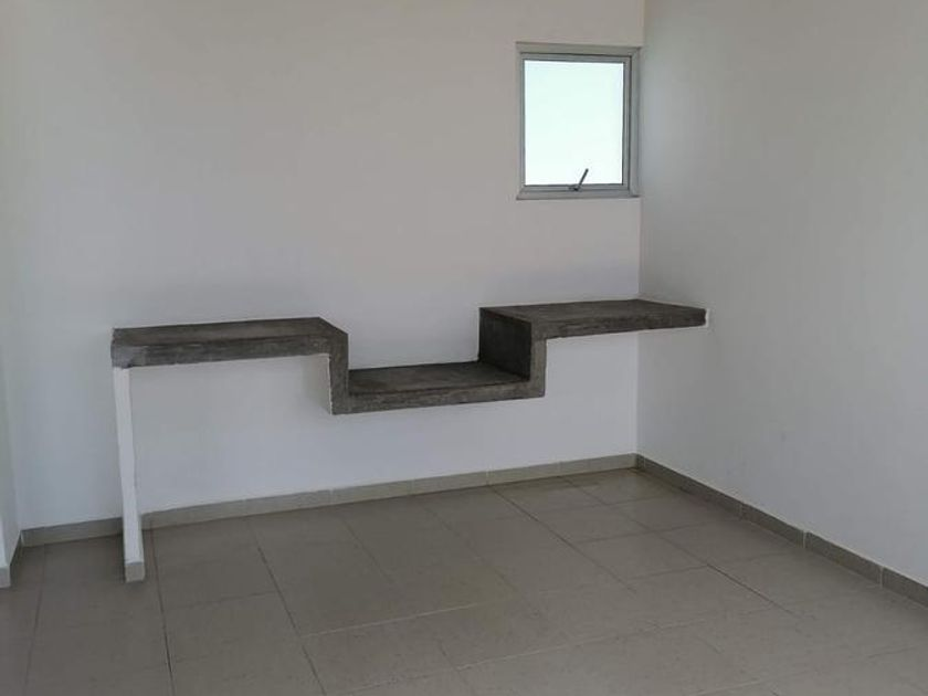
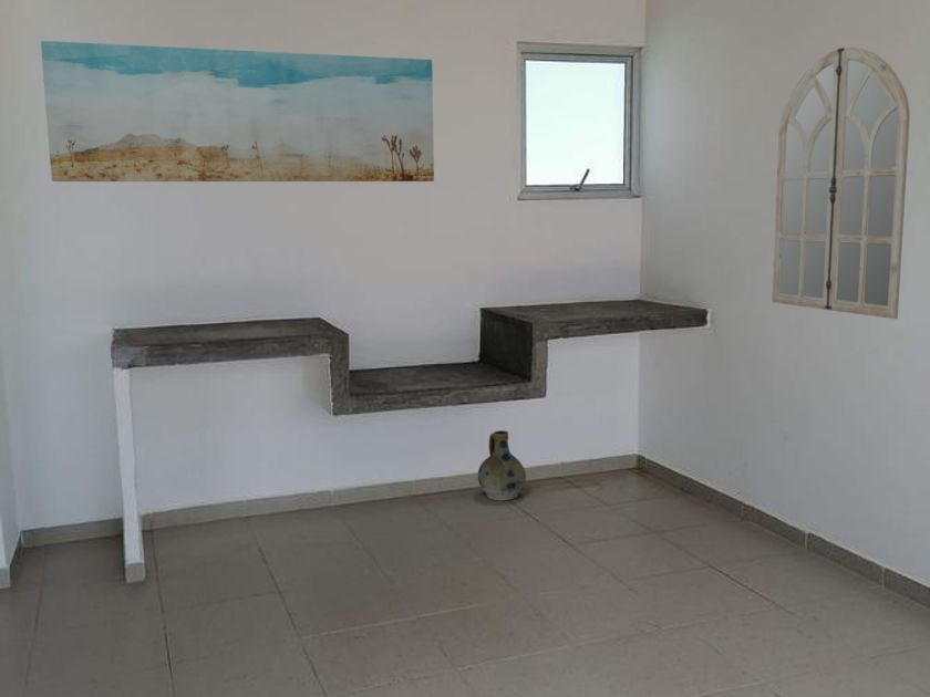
+ wall art [40,40,435,183]
+ ceramic jug [477,429,527,501]
+ home mirror [772,46,911,320]
